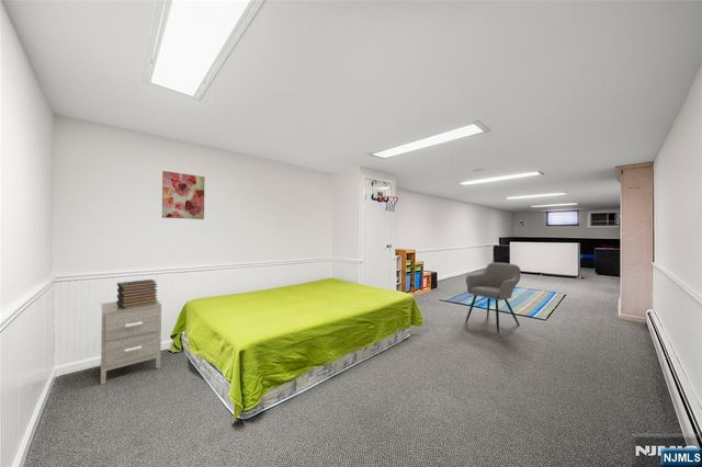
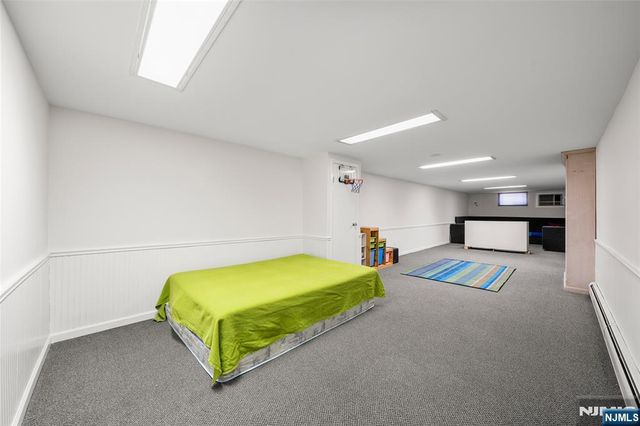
- nightstand [100,298,162,386]
- armchair [464,262,522,333]
- wall art [161,170,206,220]
- book stack [115,278,159,309]
